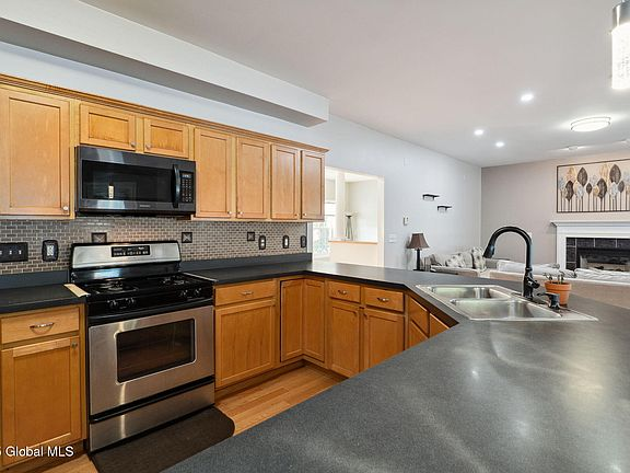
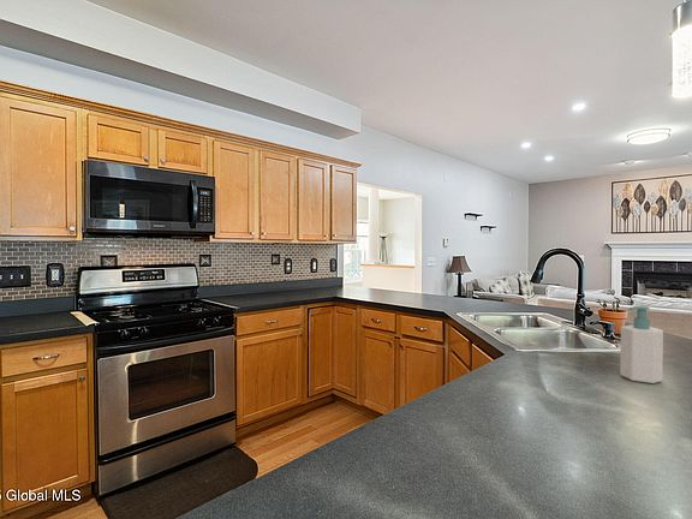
+ soap bottle [619,305,664,384]
